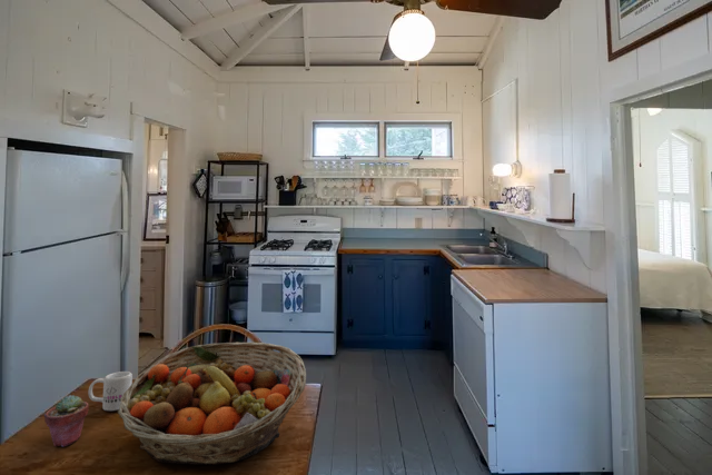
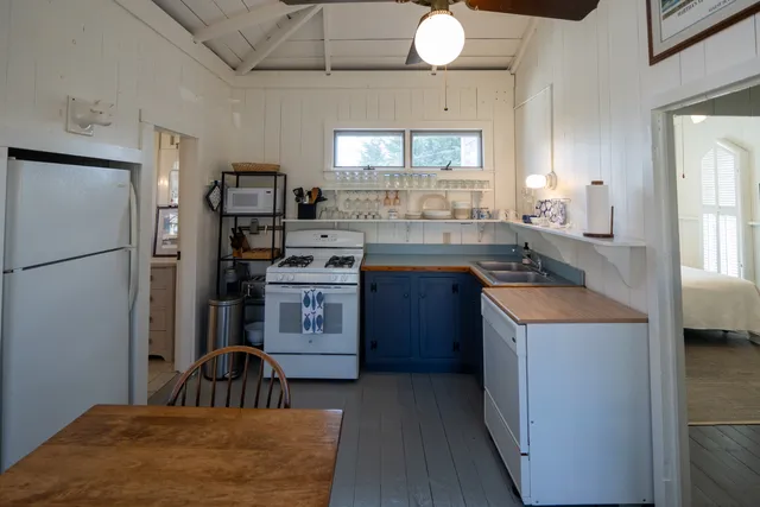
- fruit basket [117,342,307,466]
- potted succulent [43,394,90,447]
- mug [88,370,134,412]
